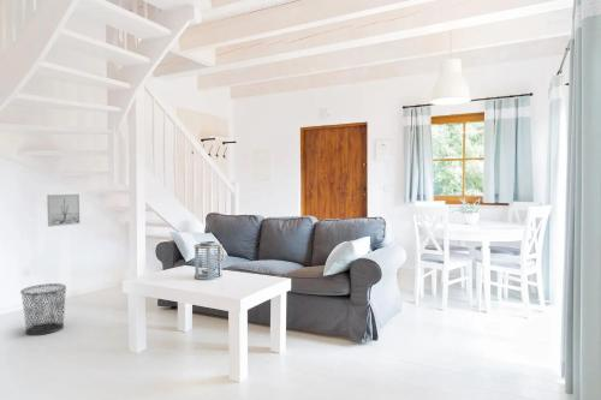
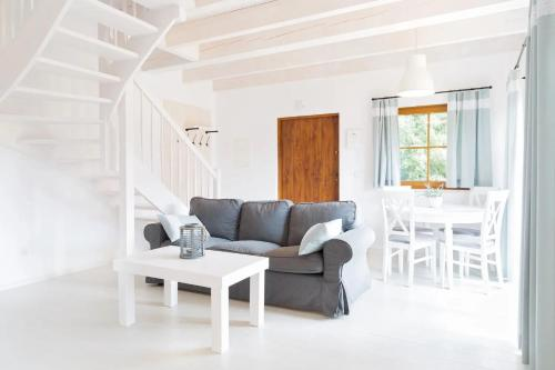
- wall art [46,193,81,228]
- waste bin [19,282,67,336]
